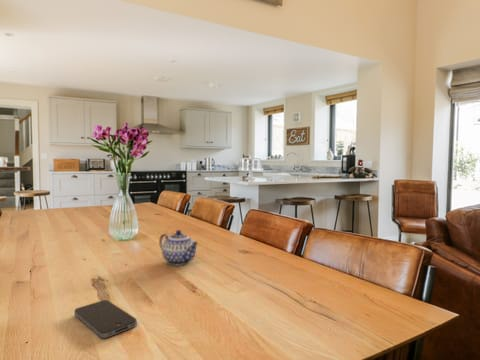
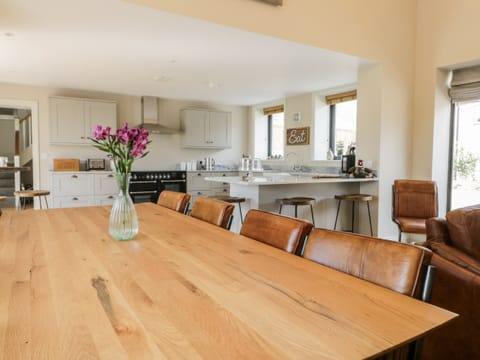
- teapot [158,229,200,266]
- smartphone [73,299,138,339]
